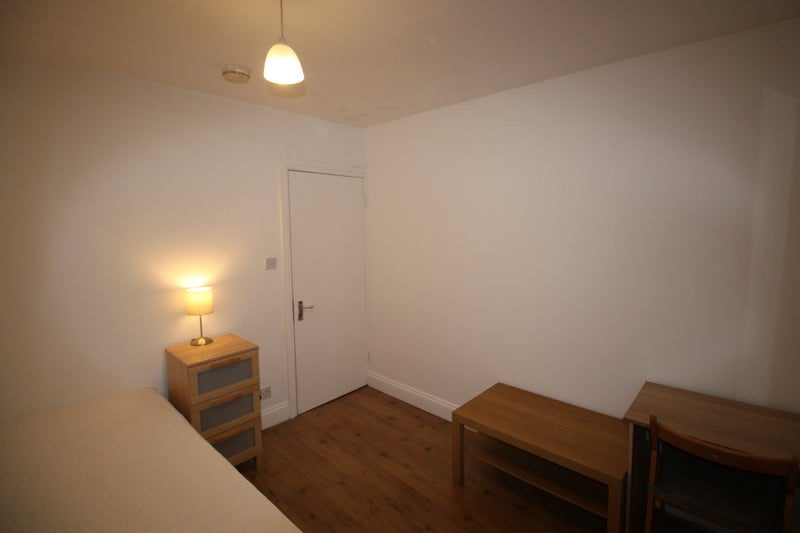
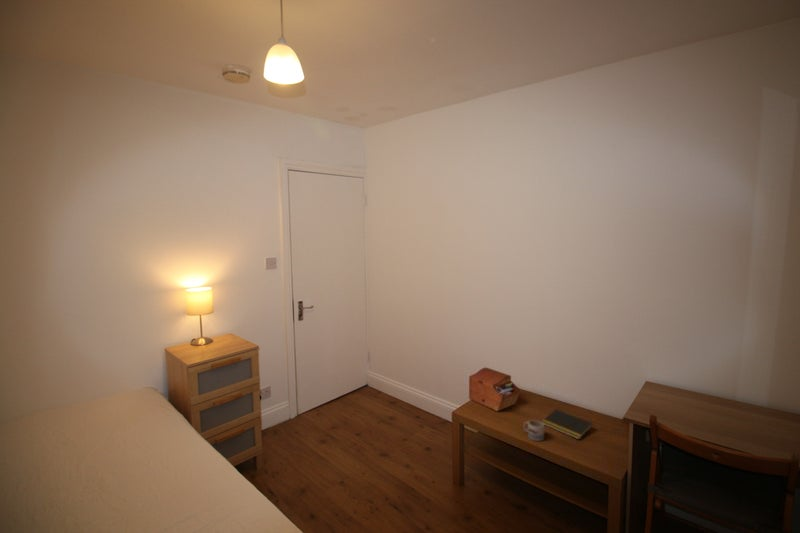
+ notepad [540,408,594,440]
+ mug [523,419,545,442]
+ sewing box [468,367,521,412]
